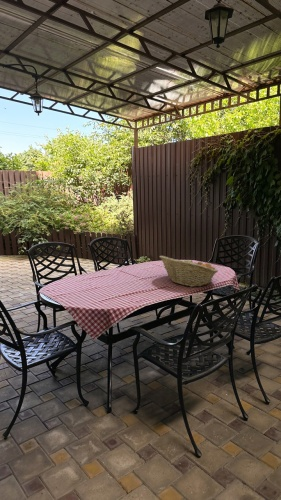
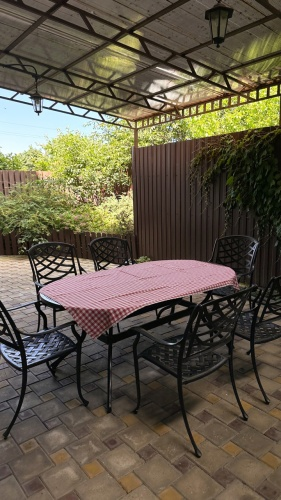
- fruit basket [158,255,219,288]
